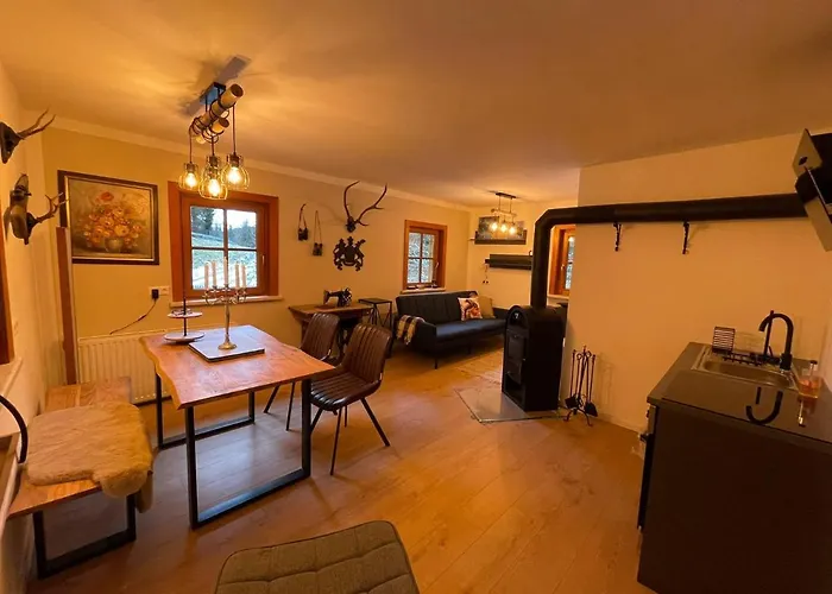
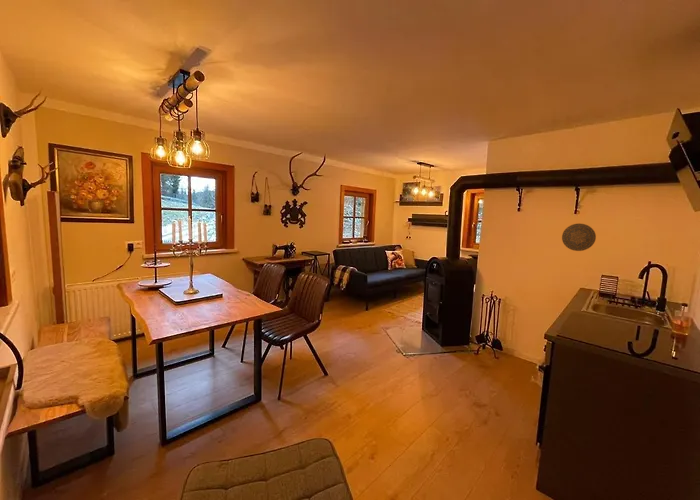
+ decorative plate [561,223,597,252]
